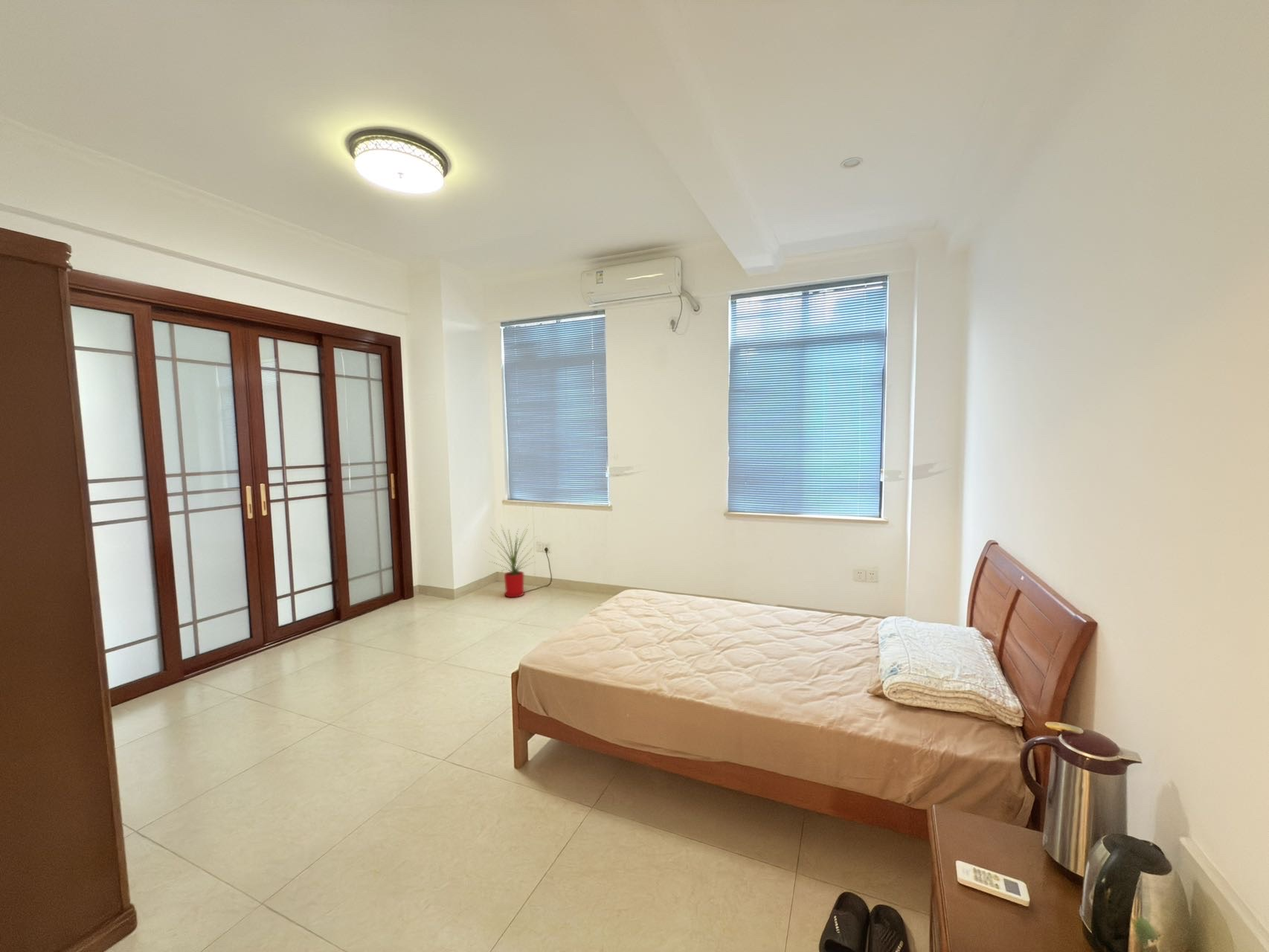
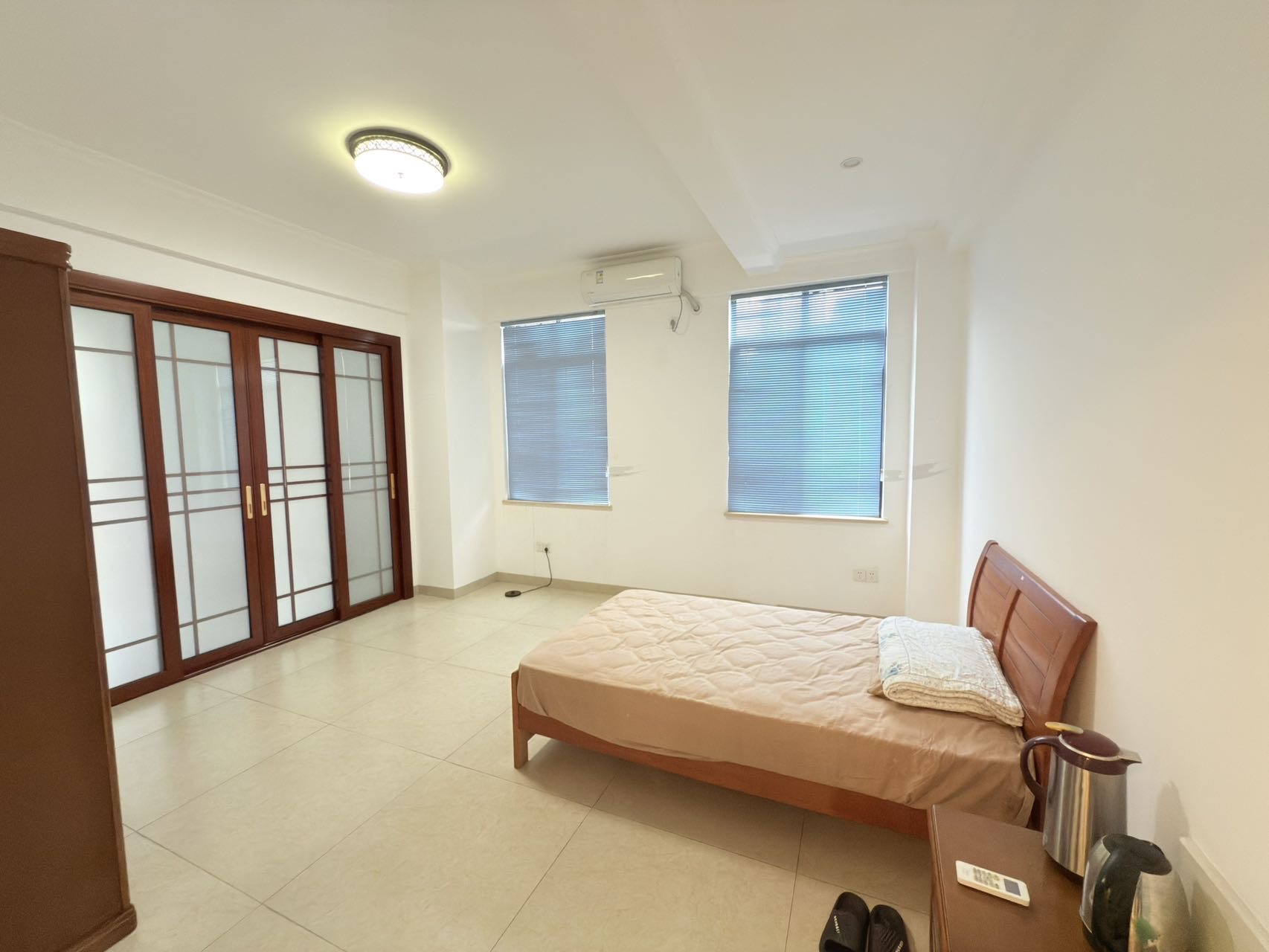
- house plant [483,524,537,598]
